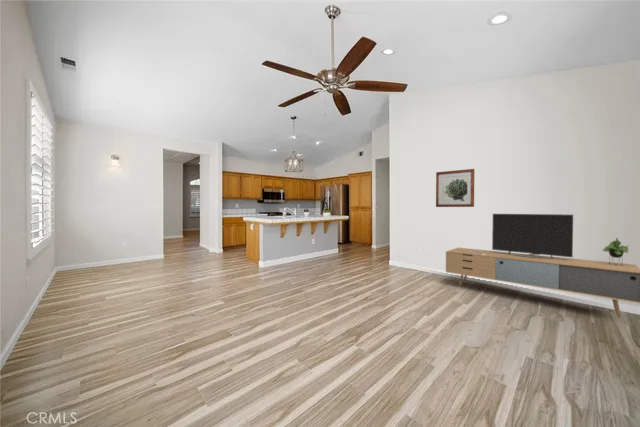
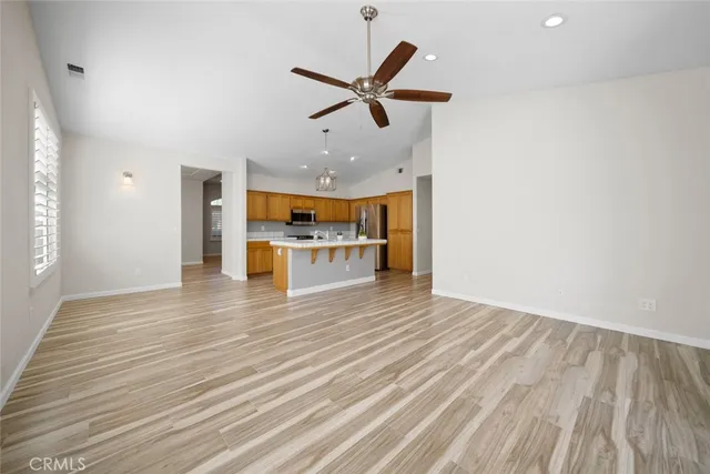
- media console [445,213,640,319]
- wall art [435,168,476,208]
